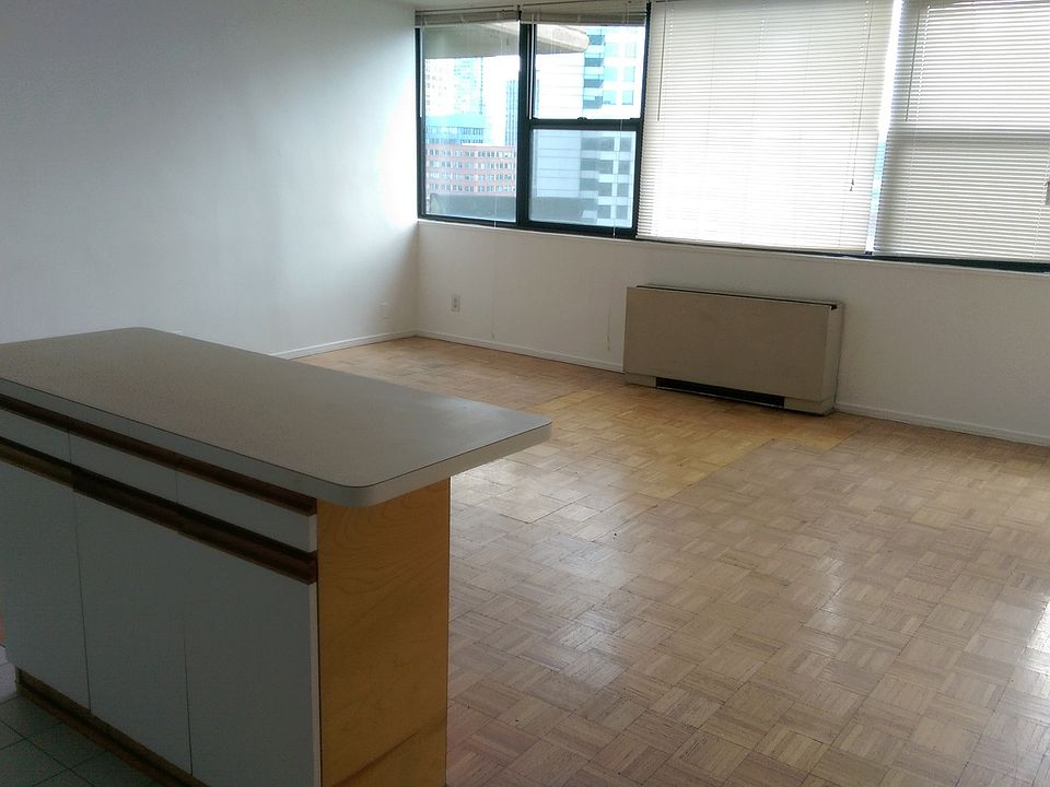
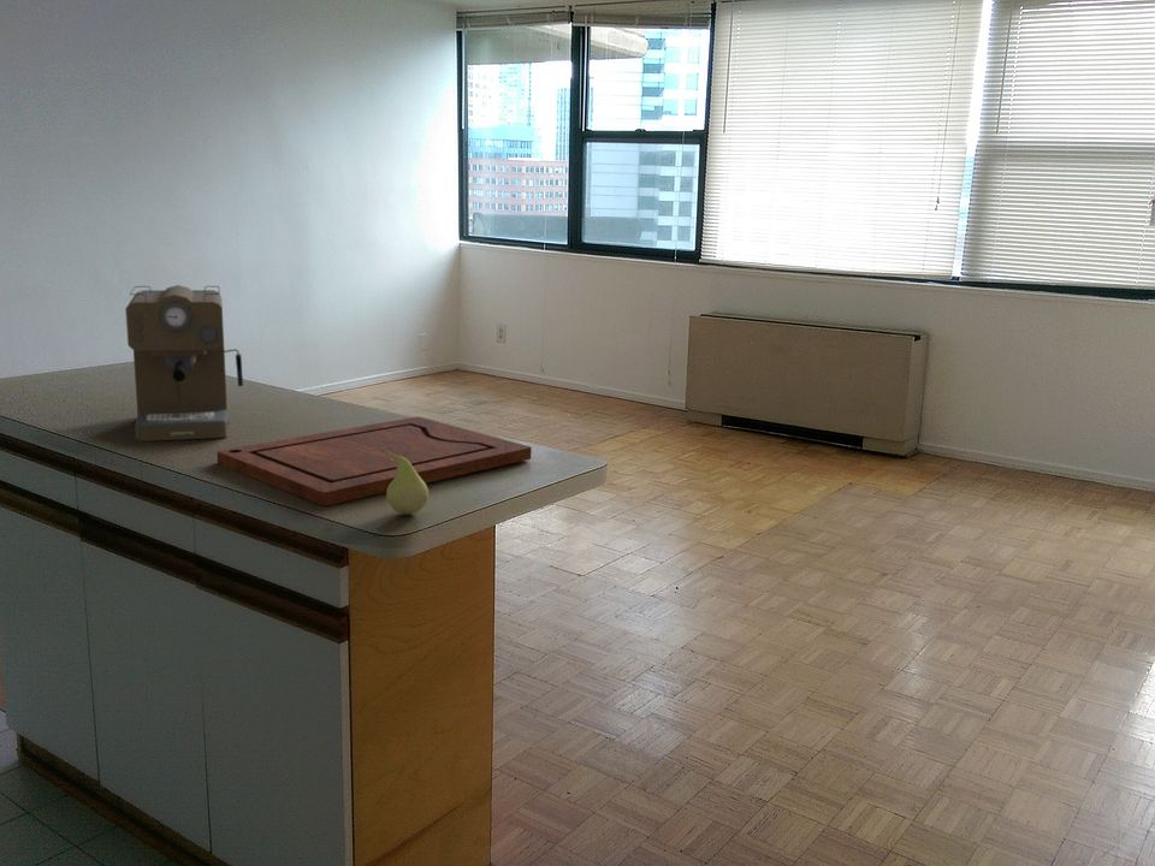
+ cutting board [215,415,533,508]
+ fruit [380,449,430,515]
+ coffee maker [124,284,244,443]
